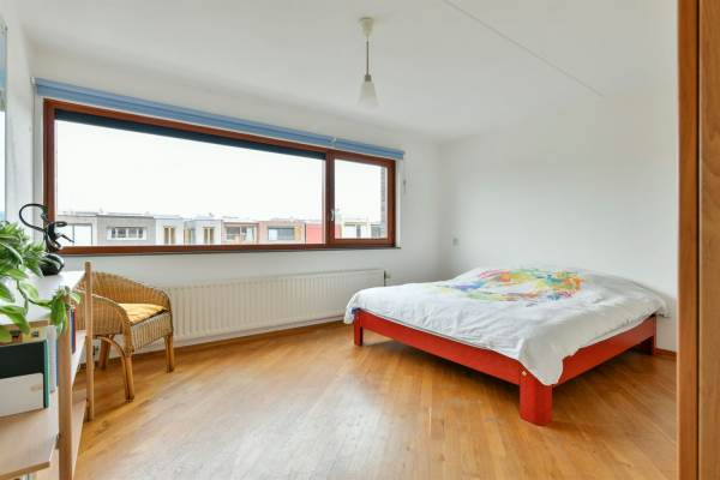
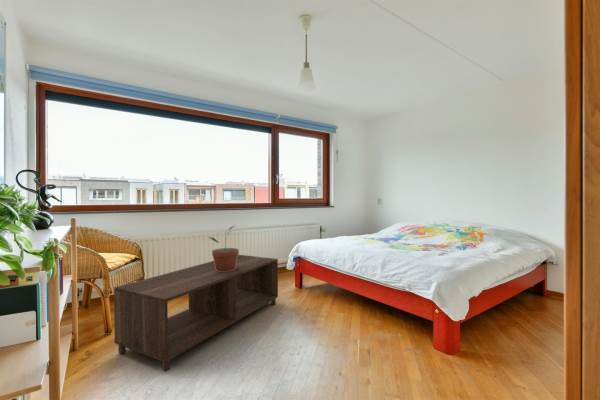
+ potted plant [209,225,240,272]
+ coffee table [113,254,279,373]
